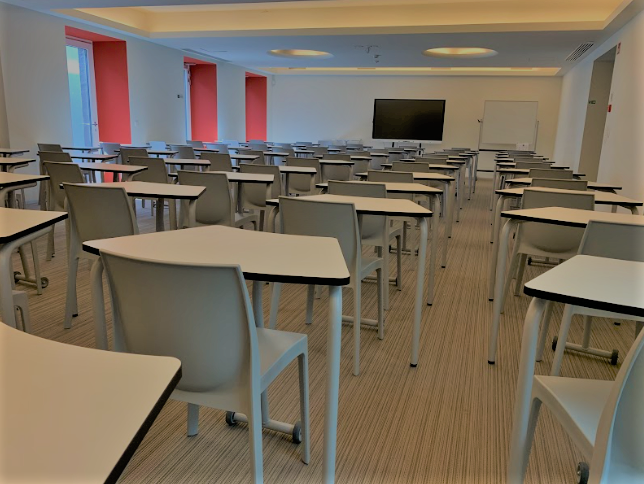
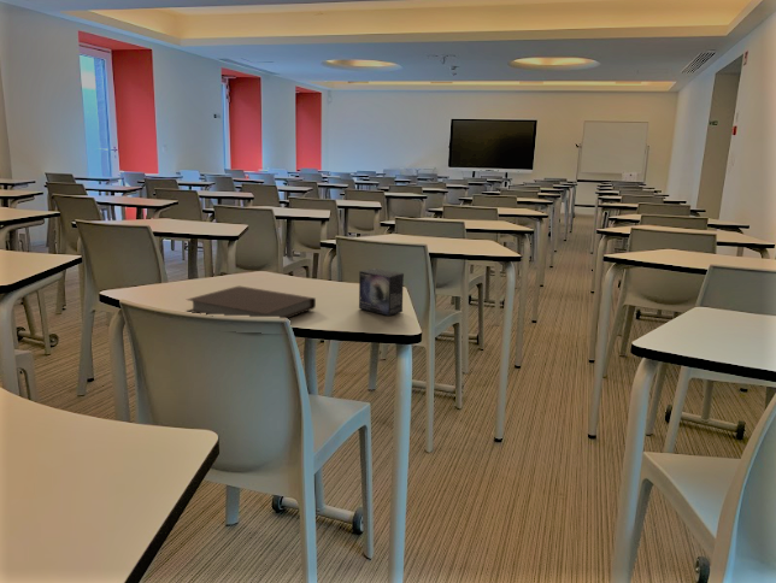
+ small box [358,267,405,317]
+ notebook [186,285,317,319]
